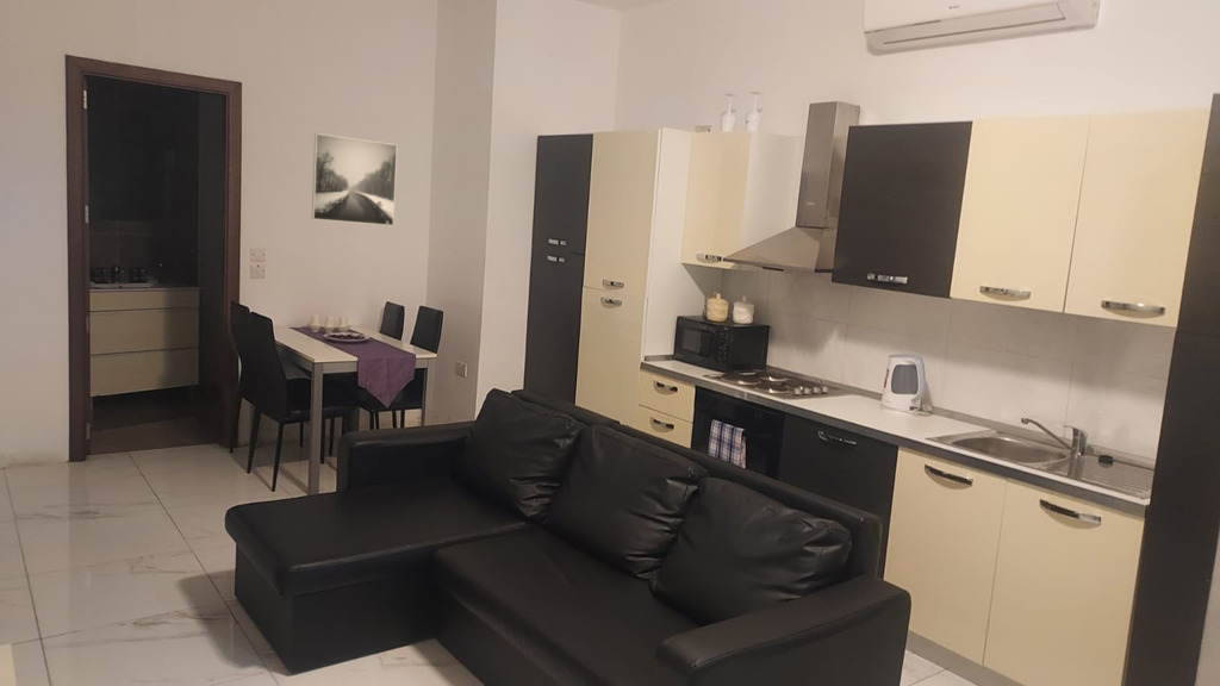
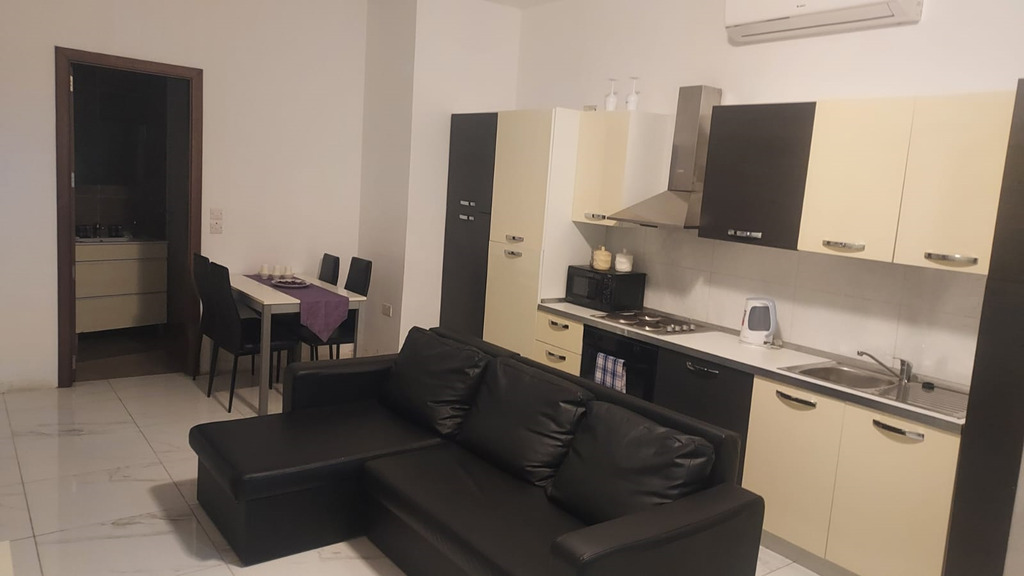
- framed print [311,132,398,226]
